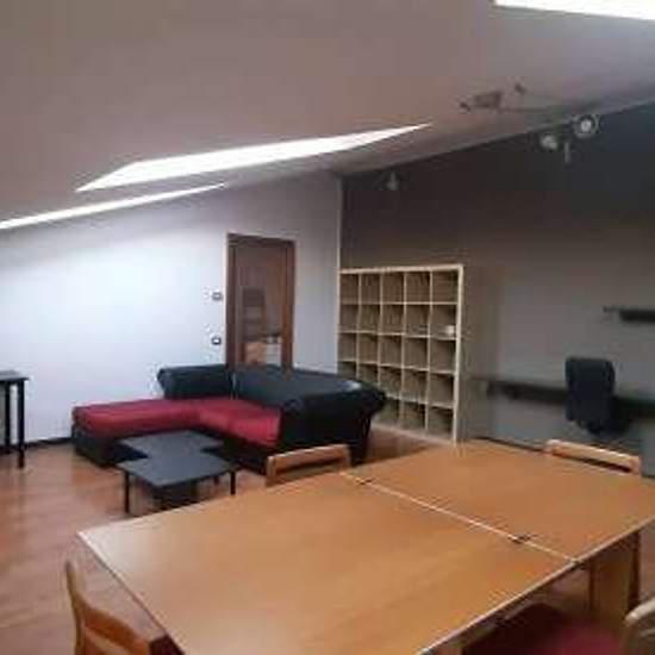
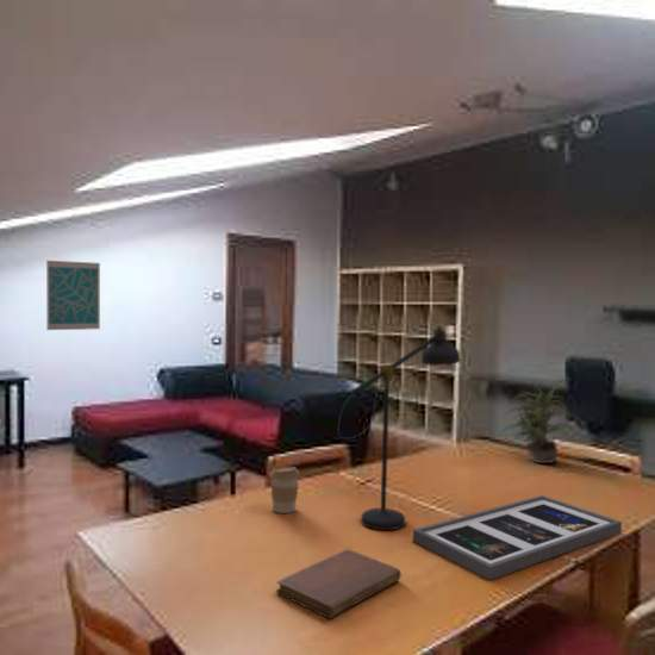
+ photo frame [412,494,623,581]
+ wall art [45,260,101,331]
+ coffee cup [268,466,301,514]
+ notebook [275,548,403,619]
+ desk lamp [337,318,462,531]
+ potted plant [498,378,587,464]
